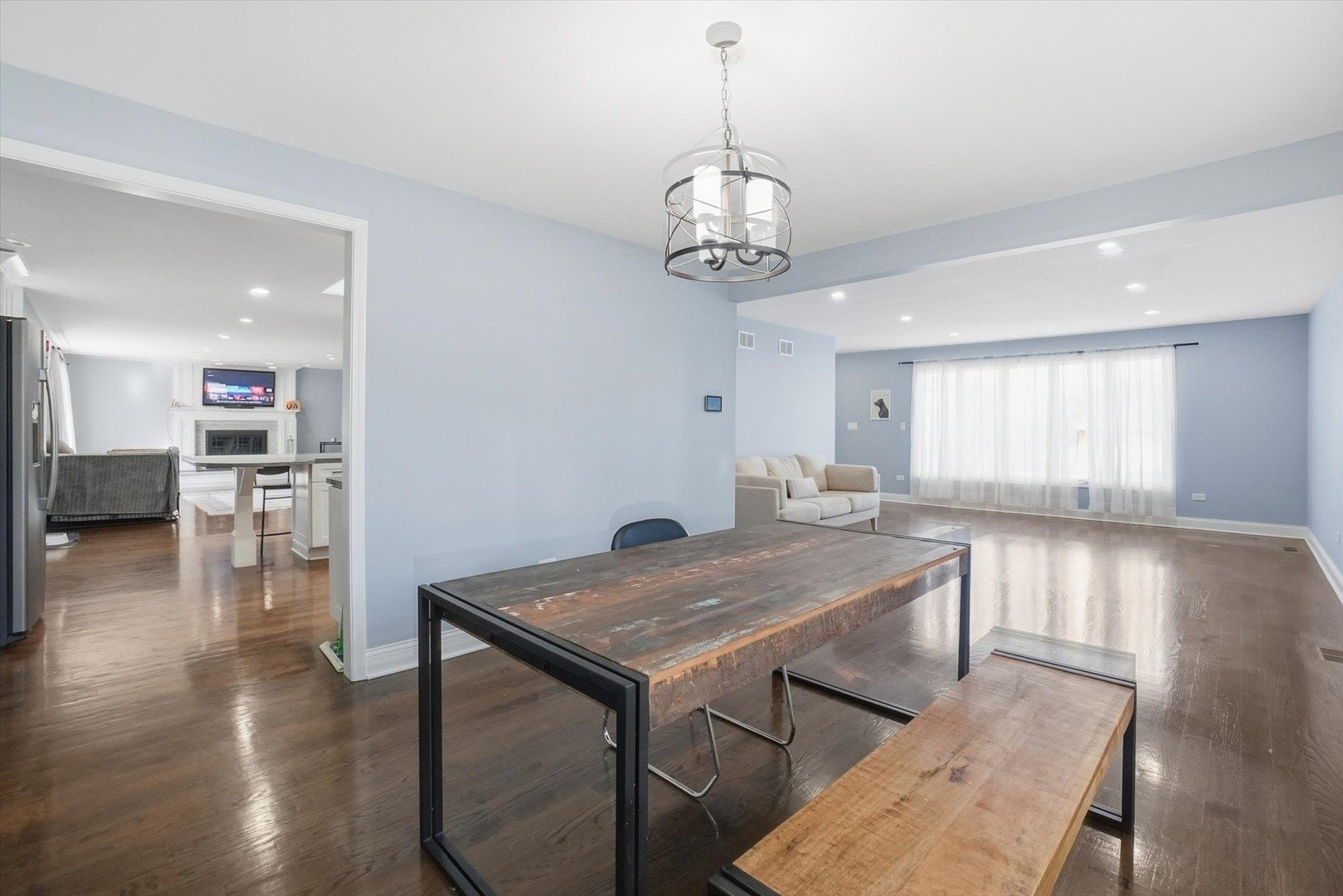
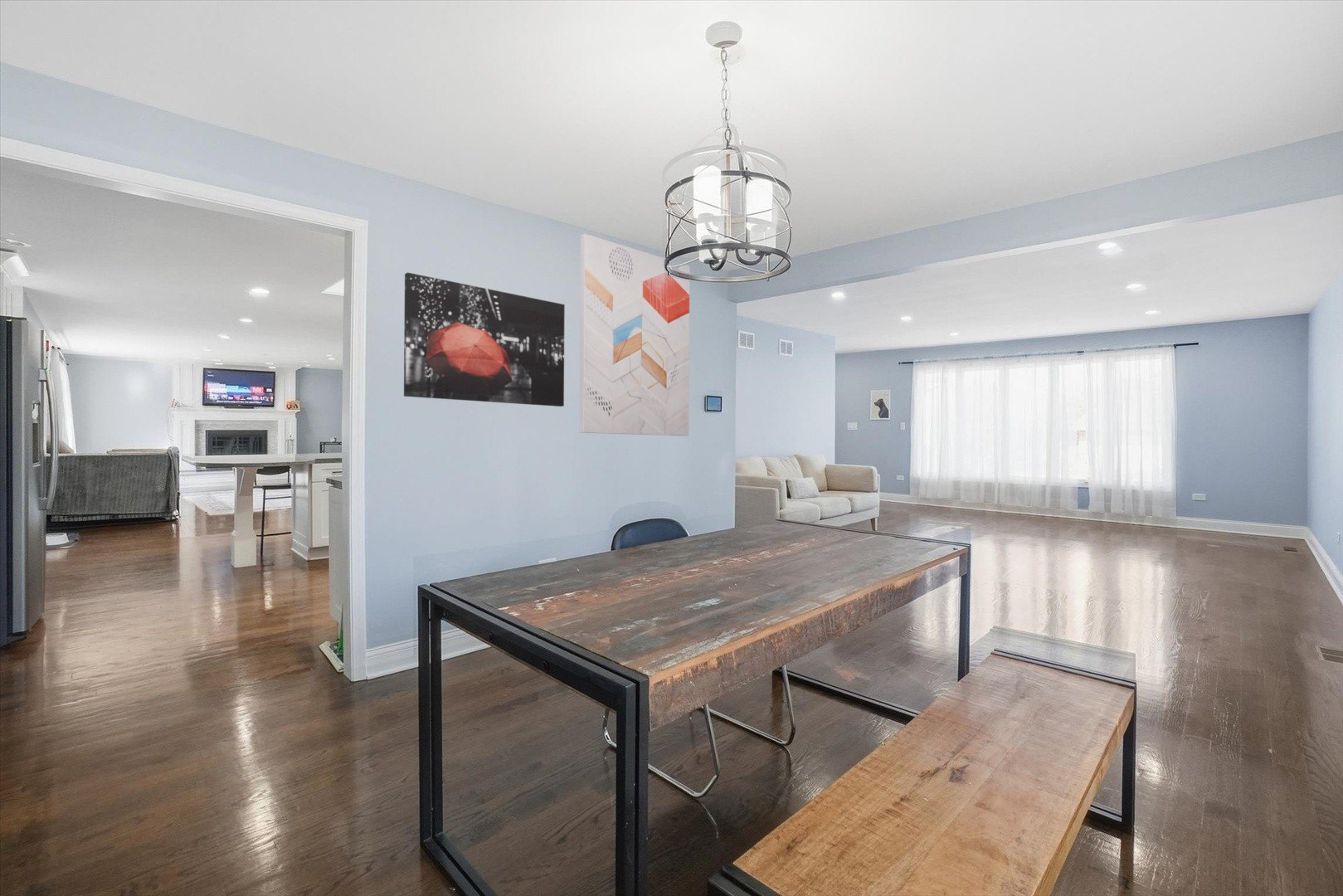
+ wall art [403,271,566,407]
+ wall art [579,233,690,436]
